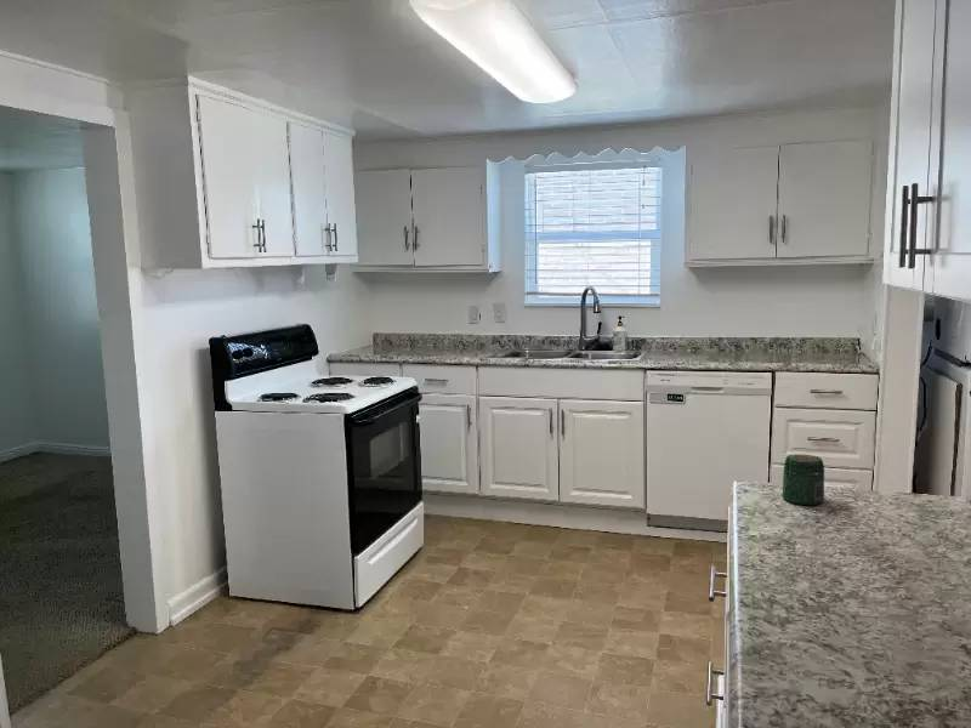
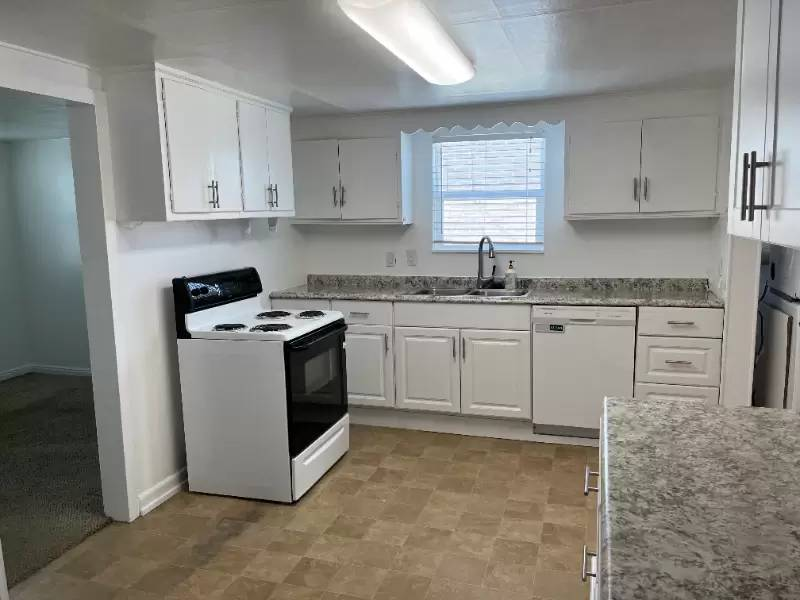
- jar [782,453,825,506]
